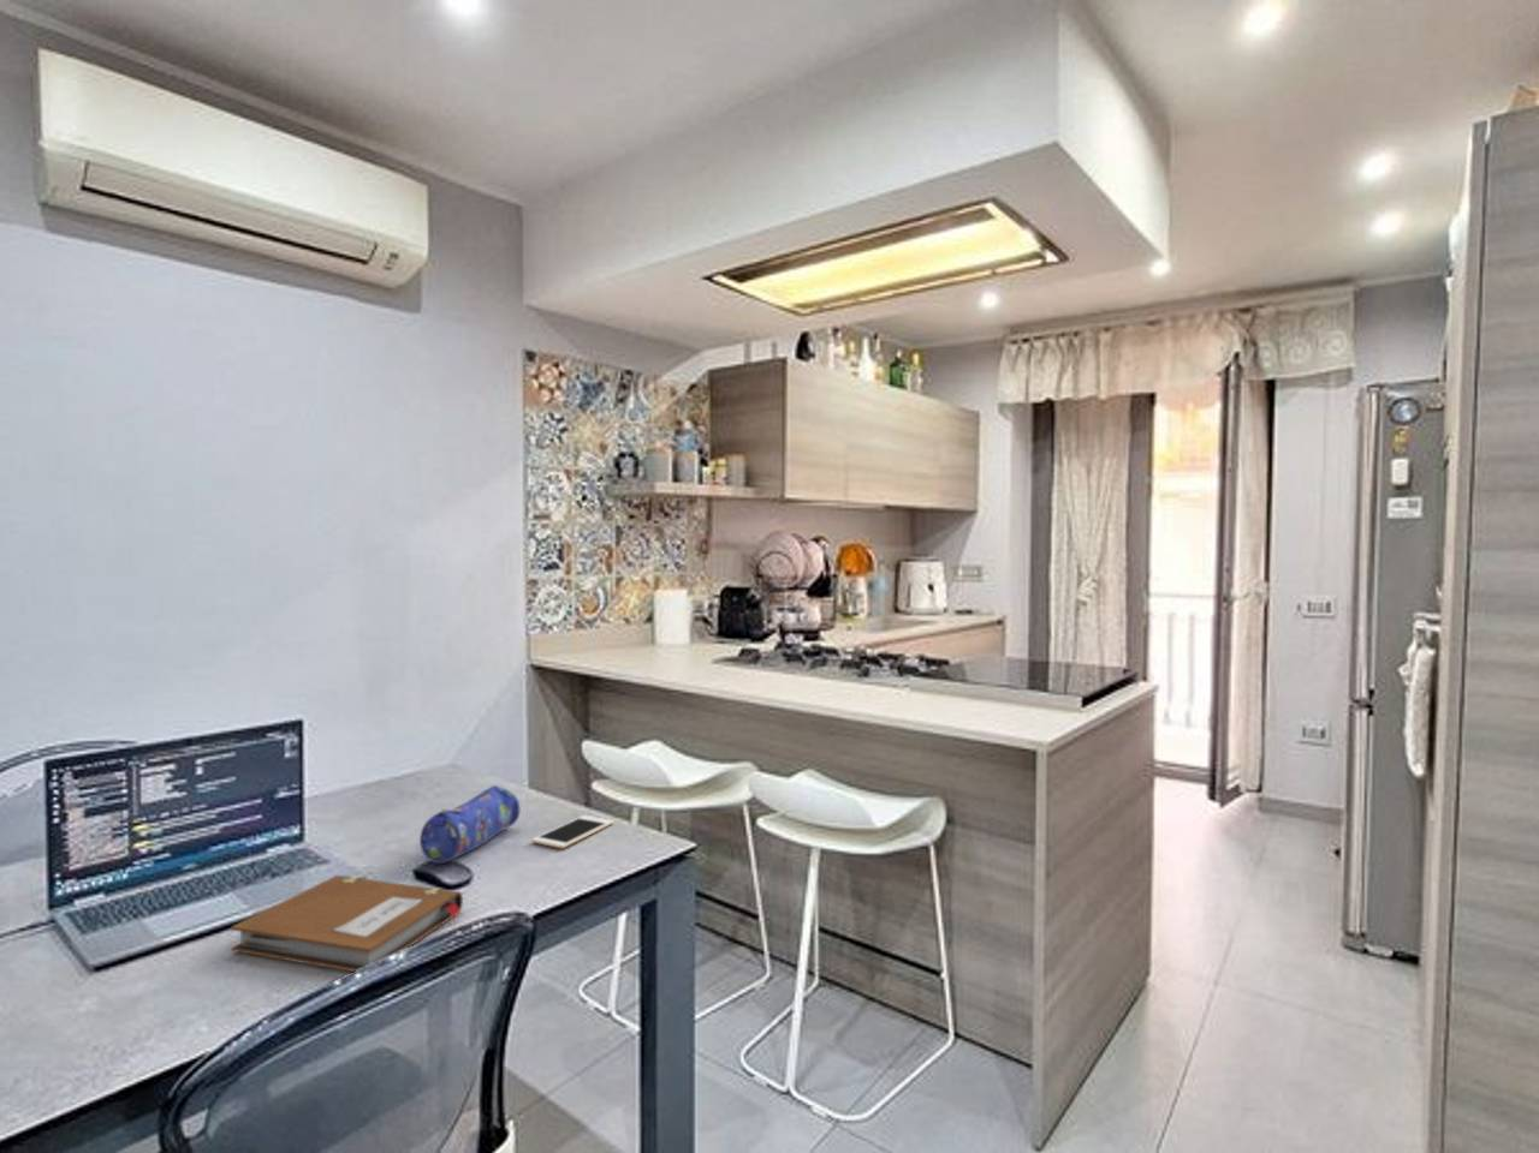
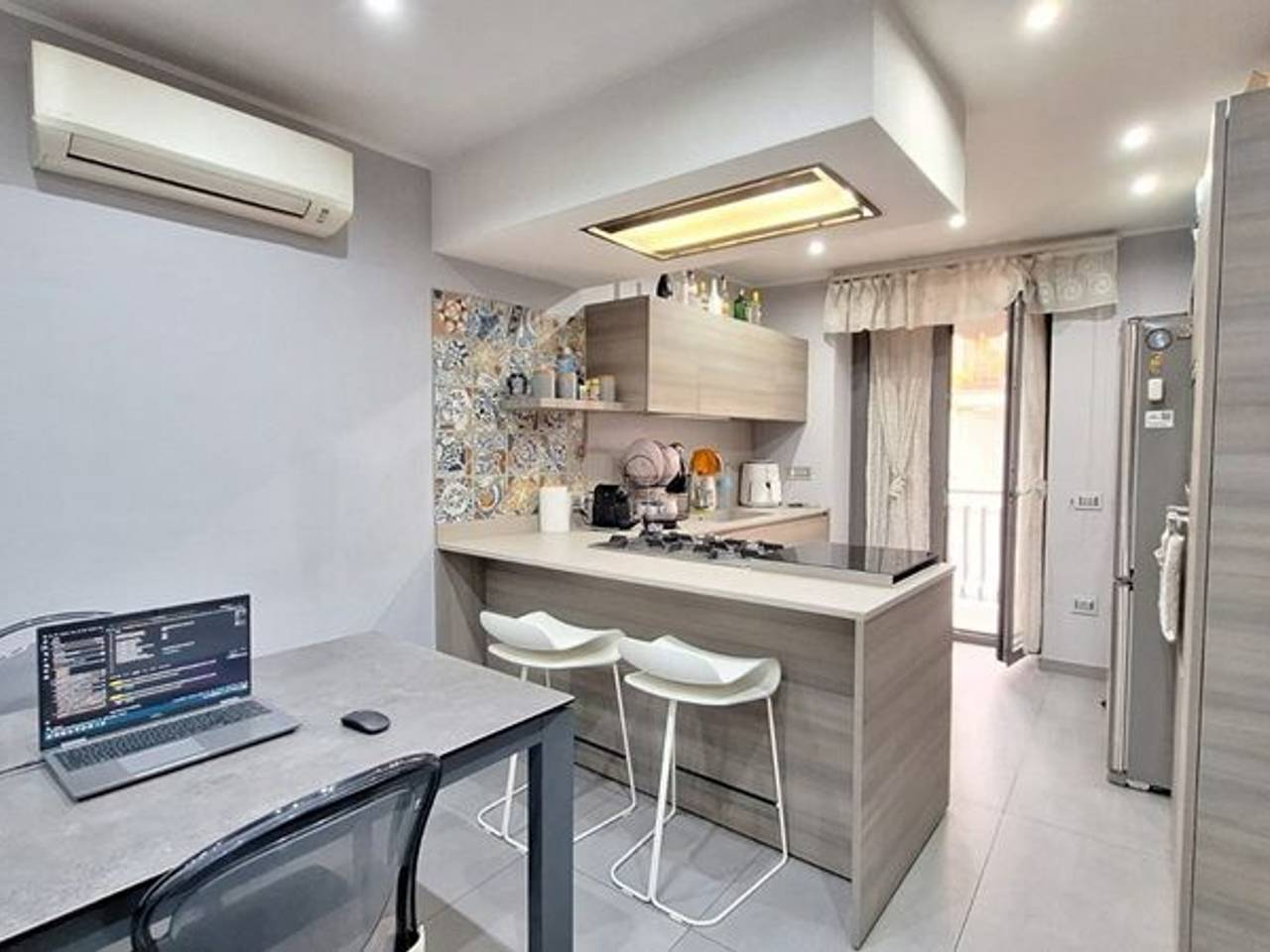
- pencil case [418,785,521,865]
- cell phone [532,814,614,849]
- notebook [230,874,464,973]
